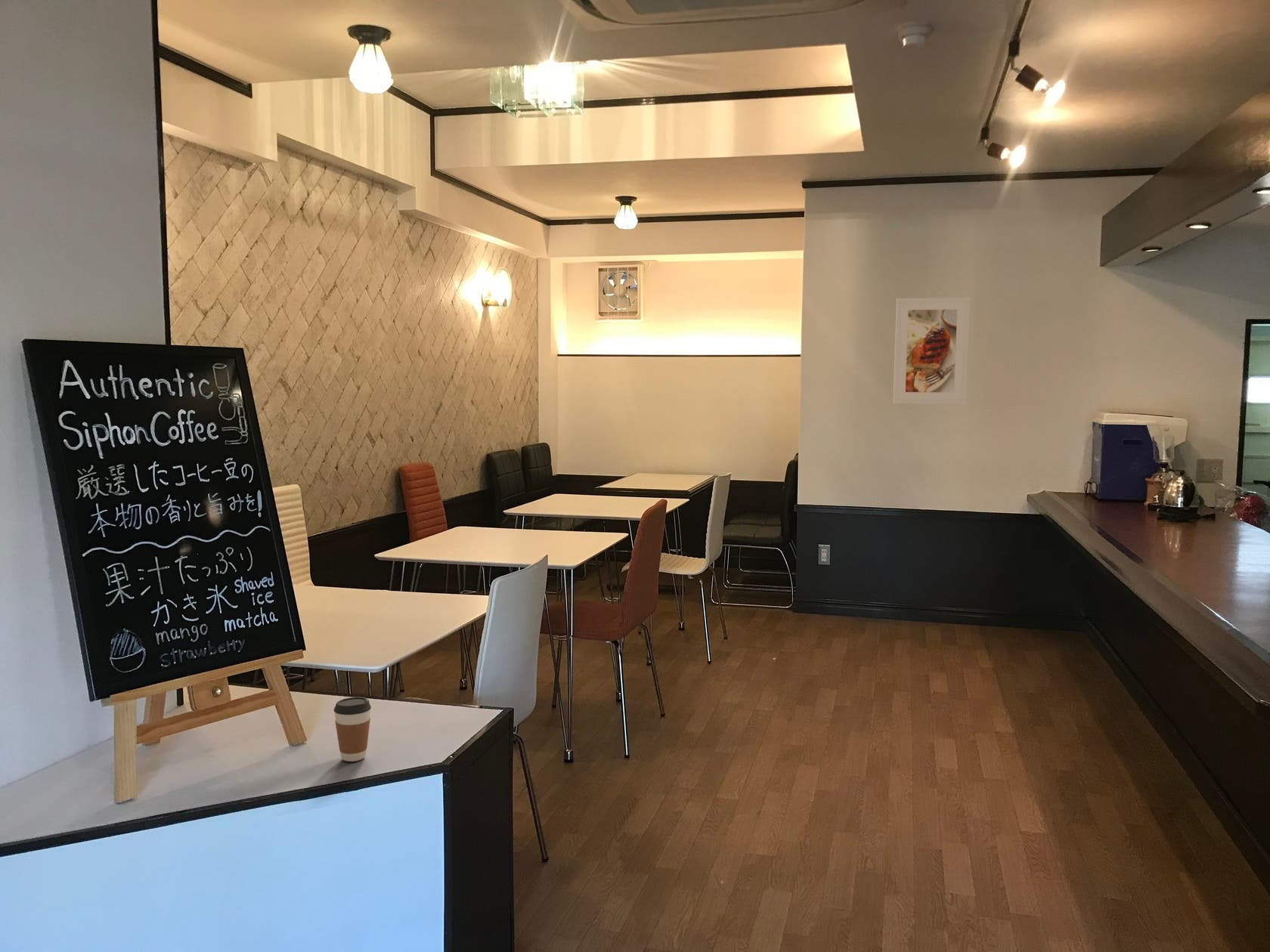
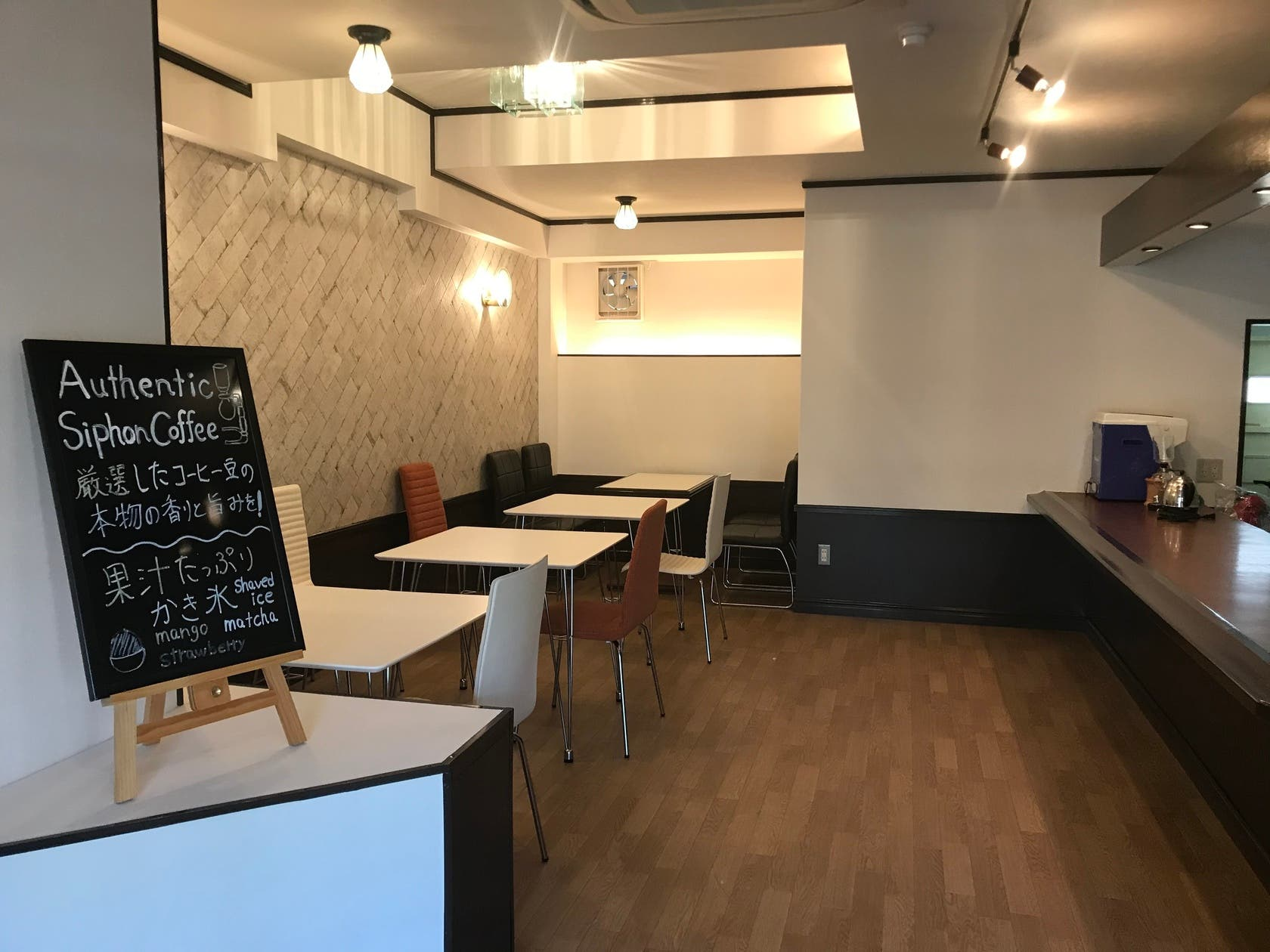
- coffee cup [333,697,372,762]
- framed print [892,297,971,405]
